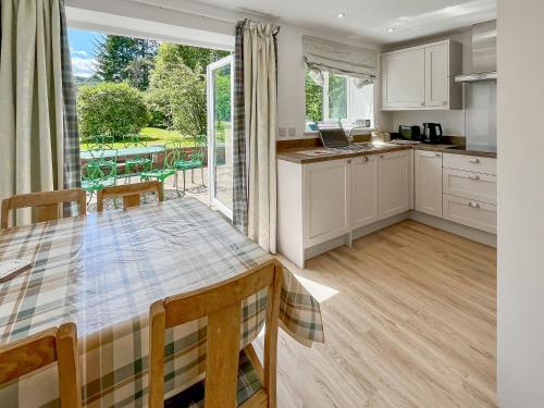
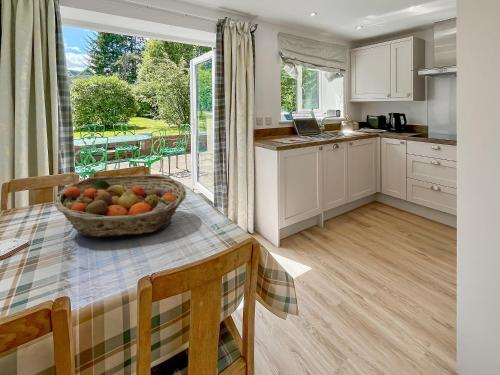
+ fruit basket [52,174,187,238]
